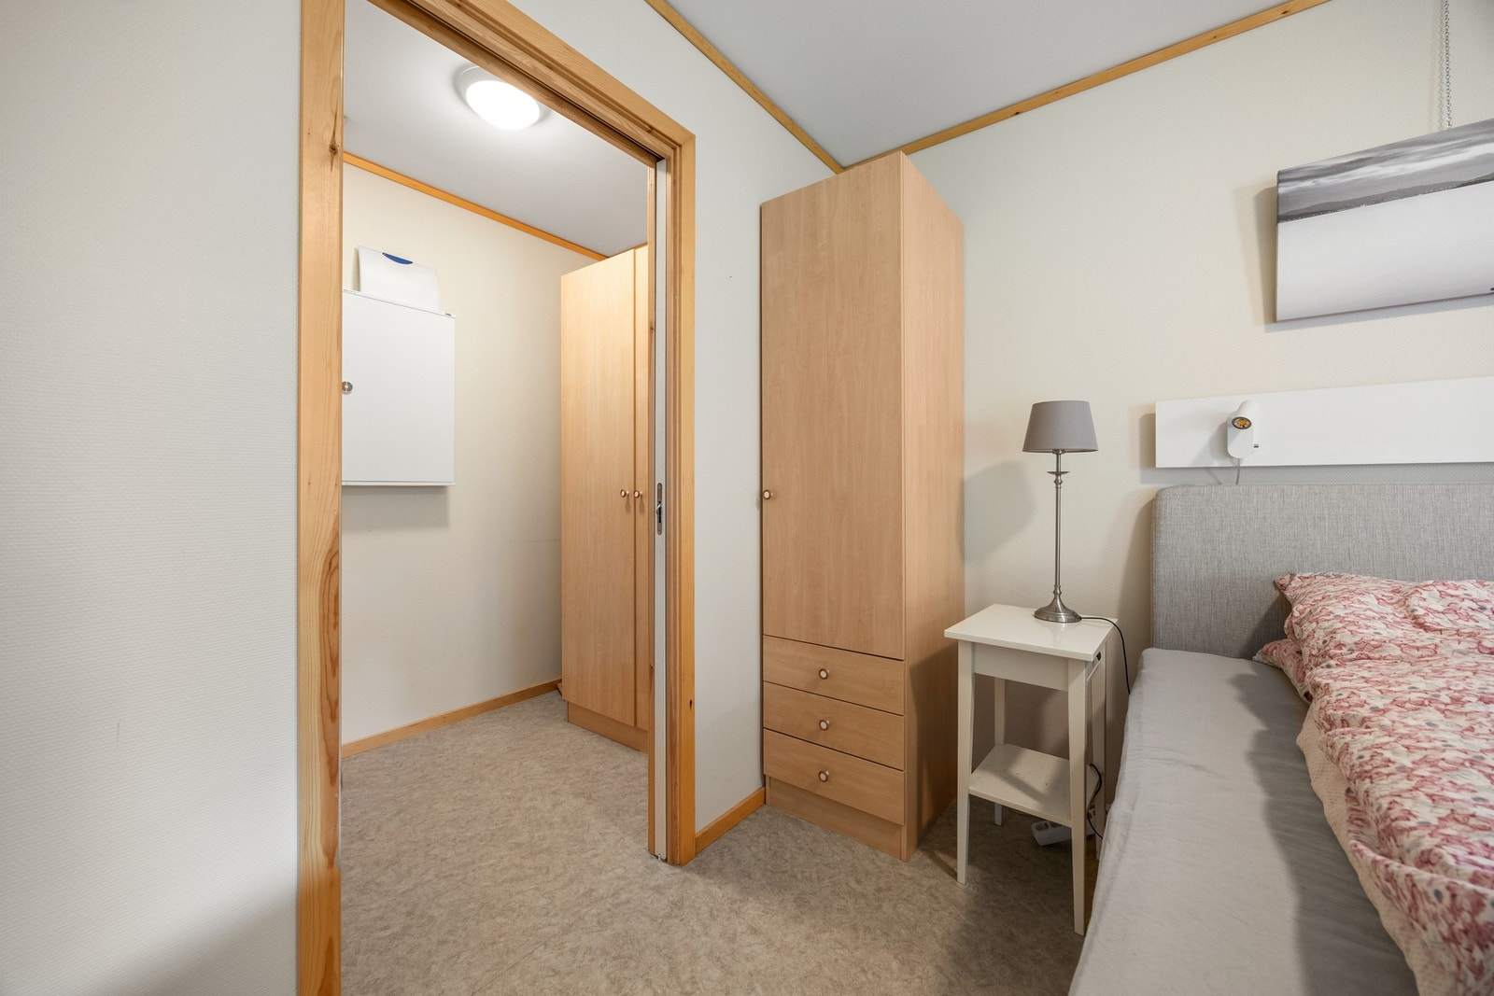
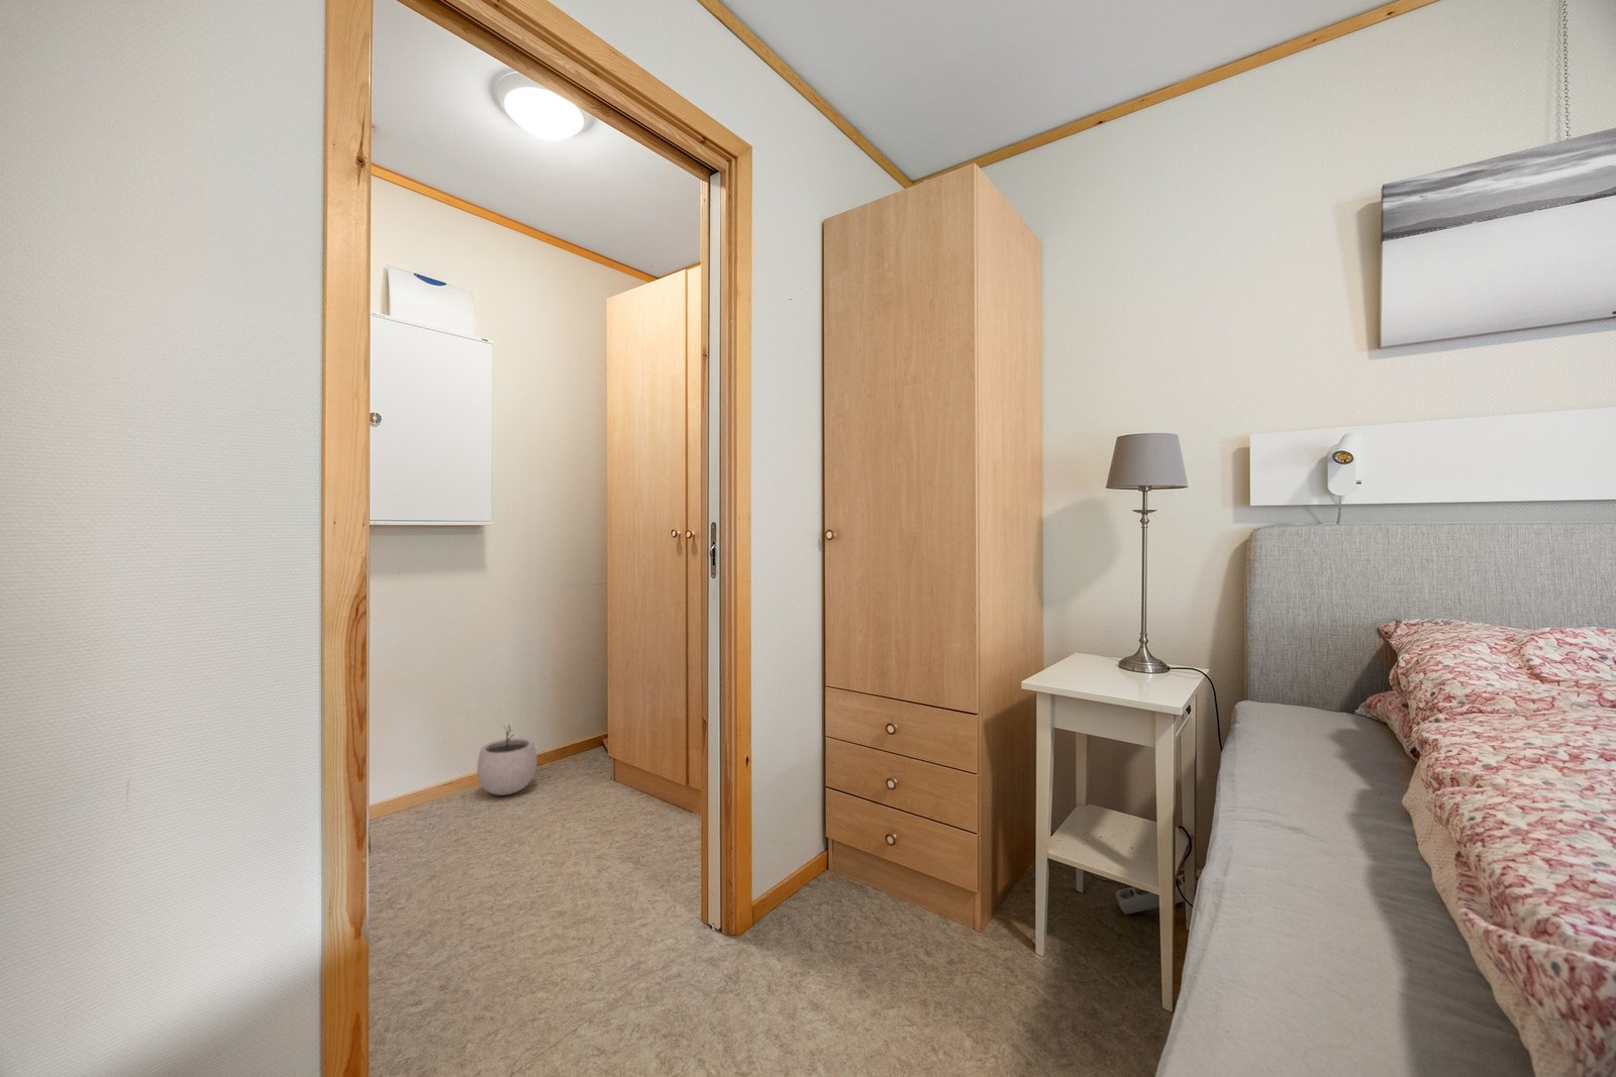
+ plant pot [476,722,539,797]
